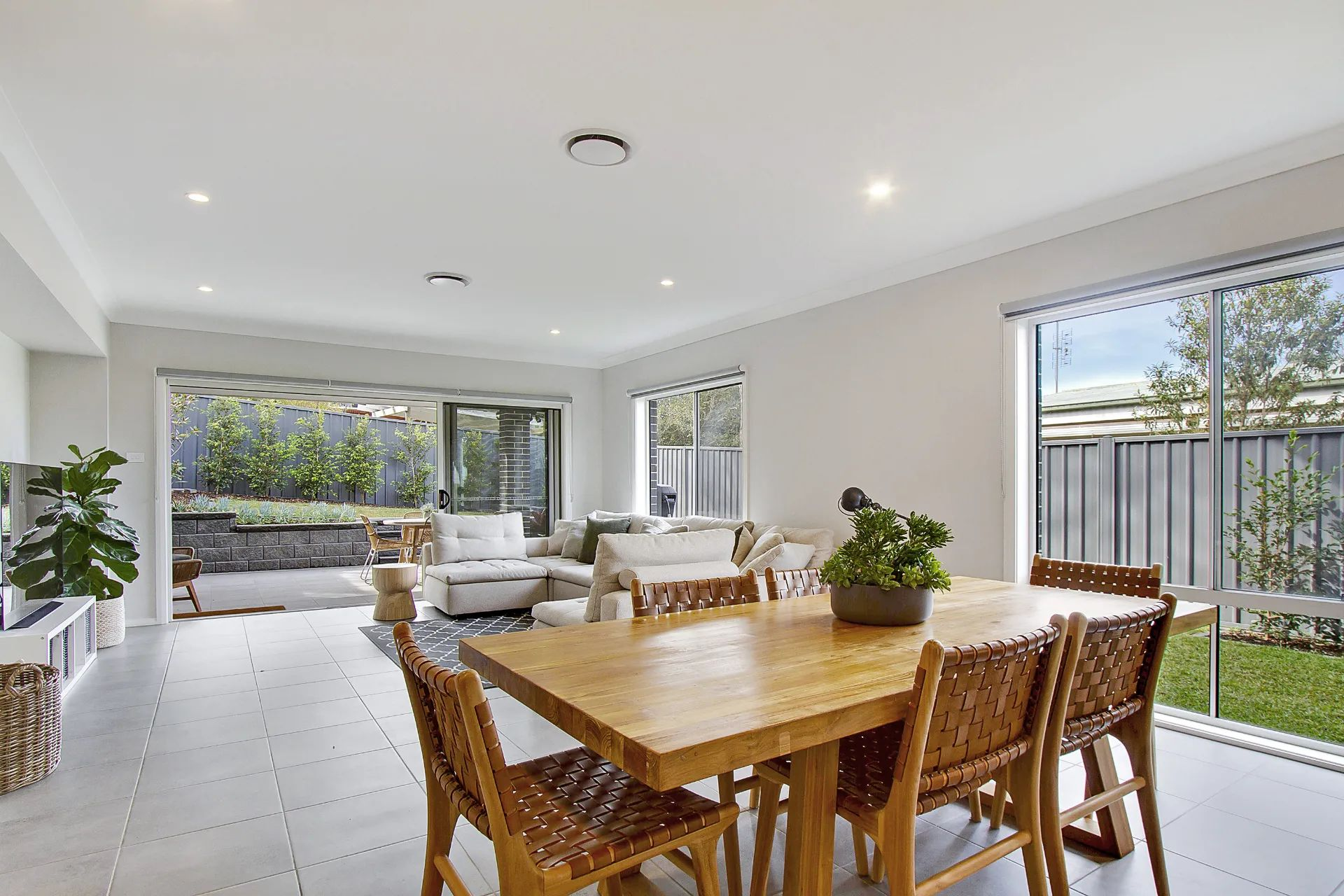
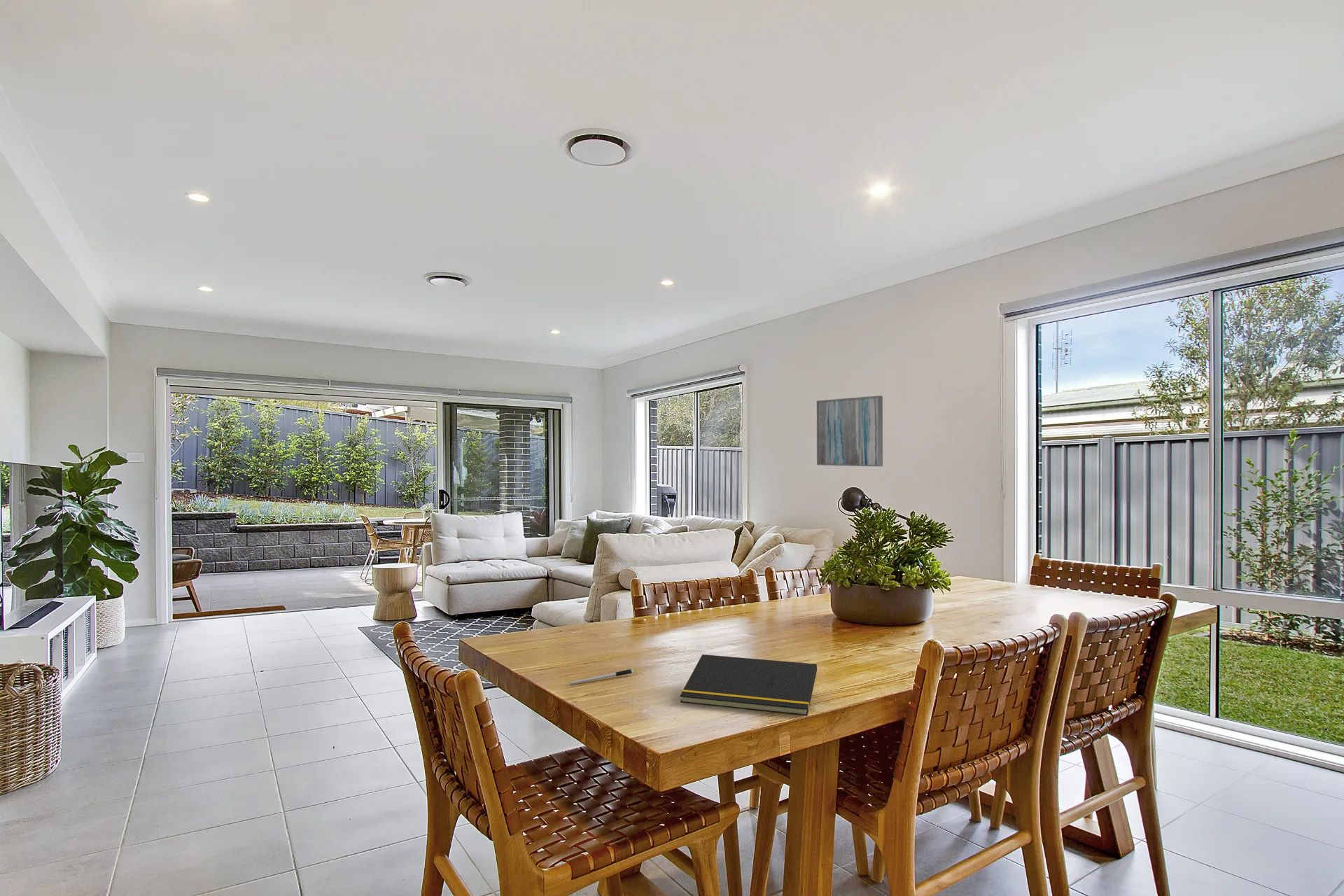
+ wall art [816,395,883,467]
+ notepad [679,654,818,716]
+ pen [569,668,637,685]
